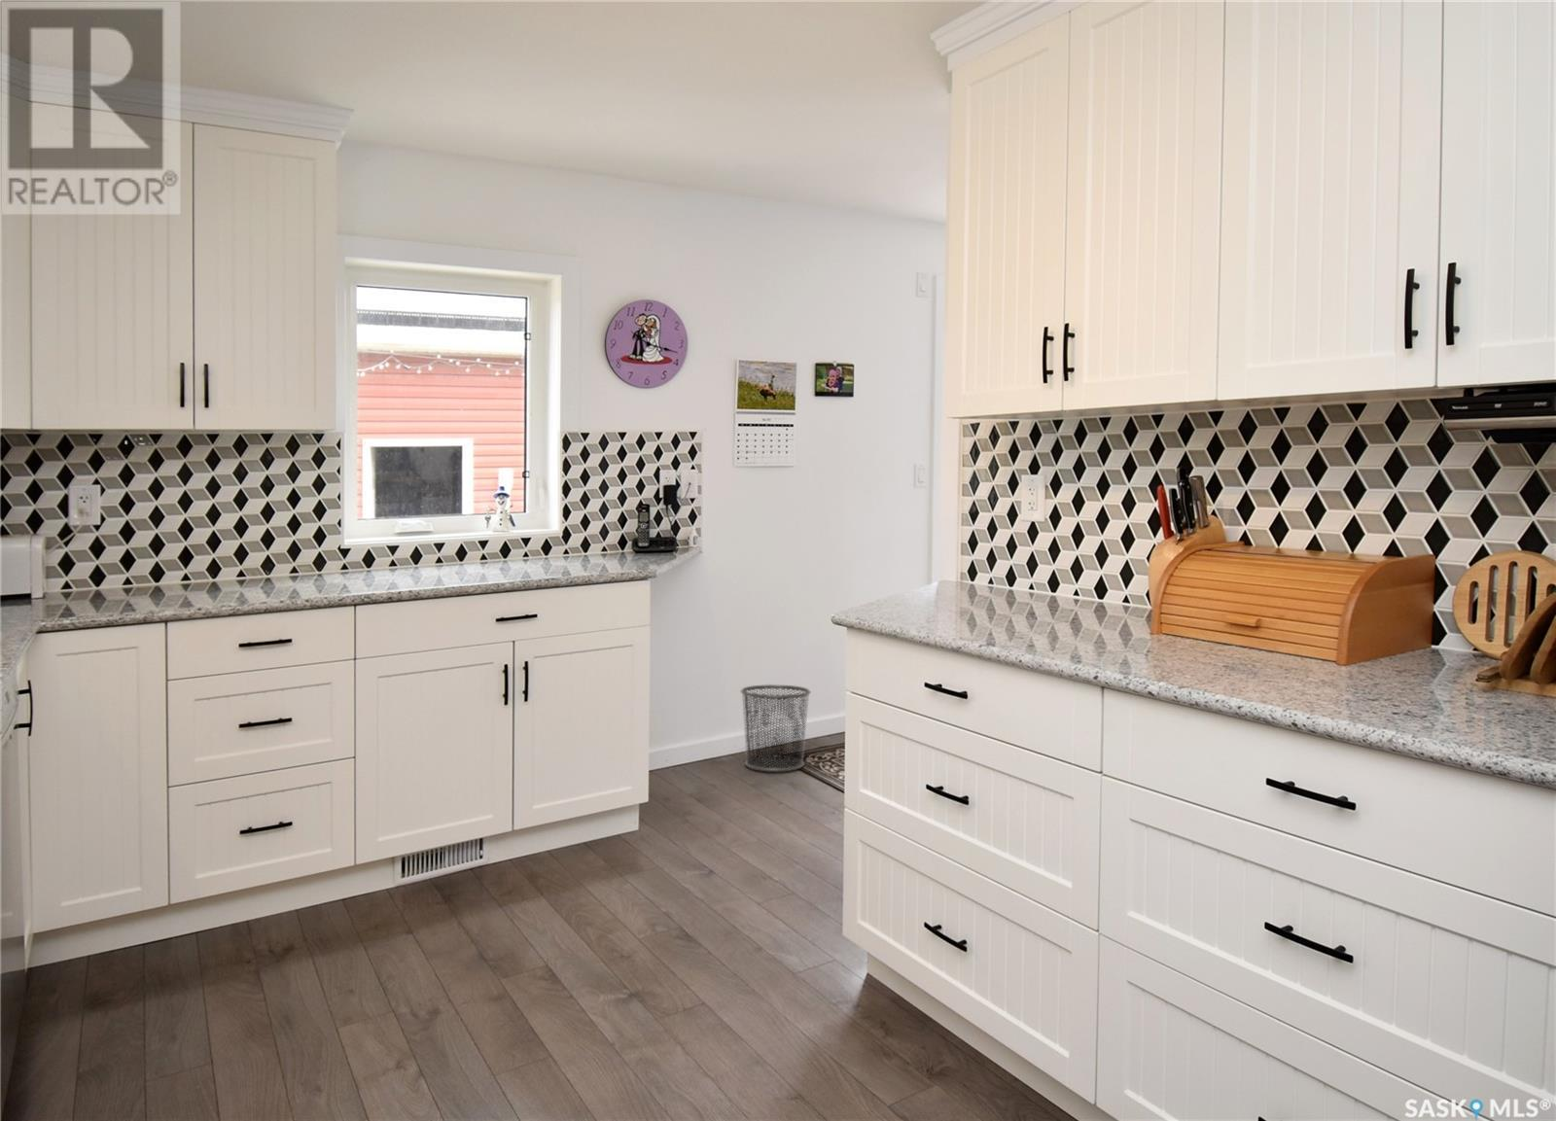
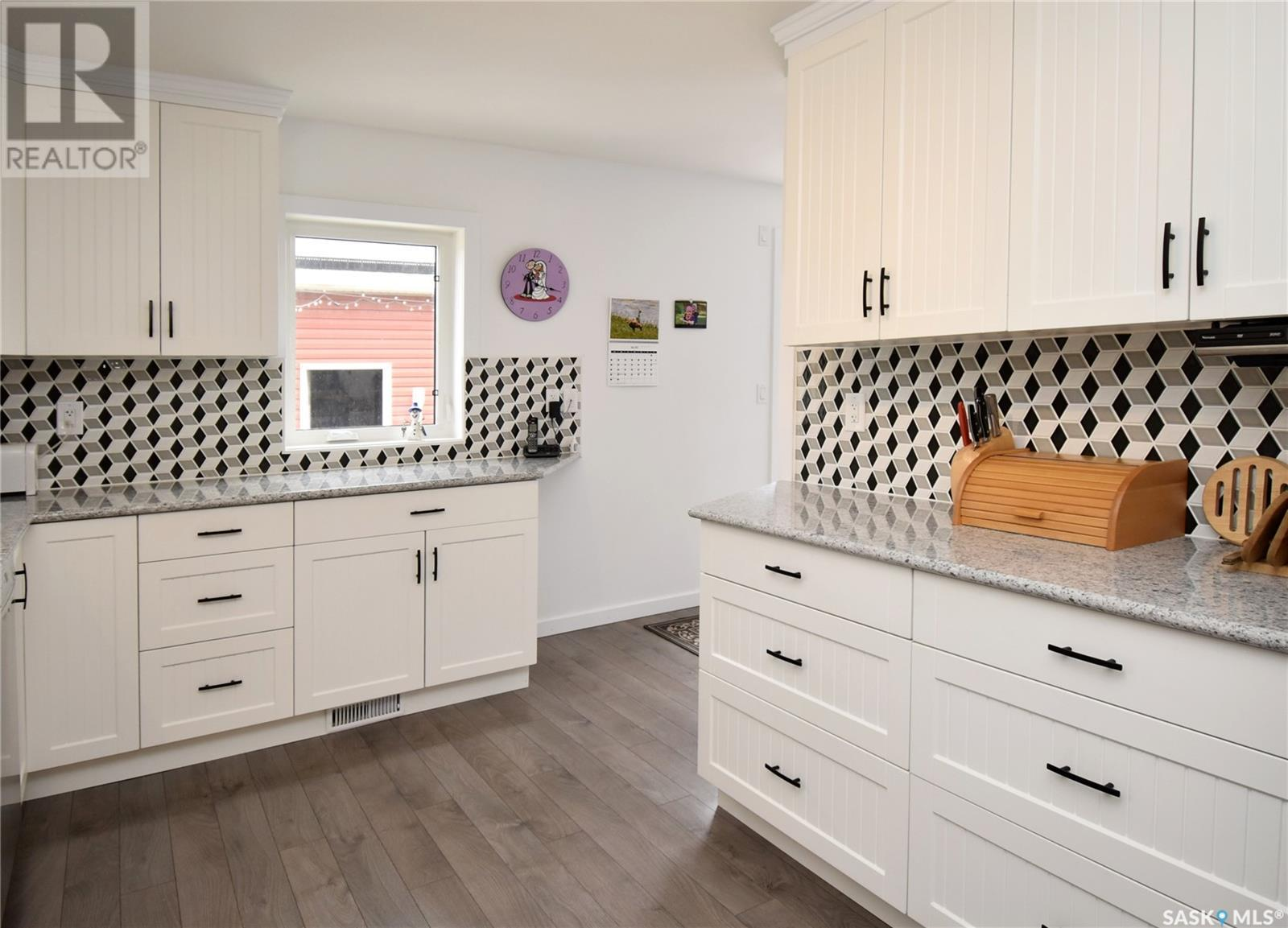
- waste bin [739,684,812,772]
